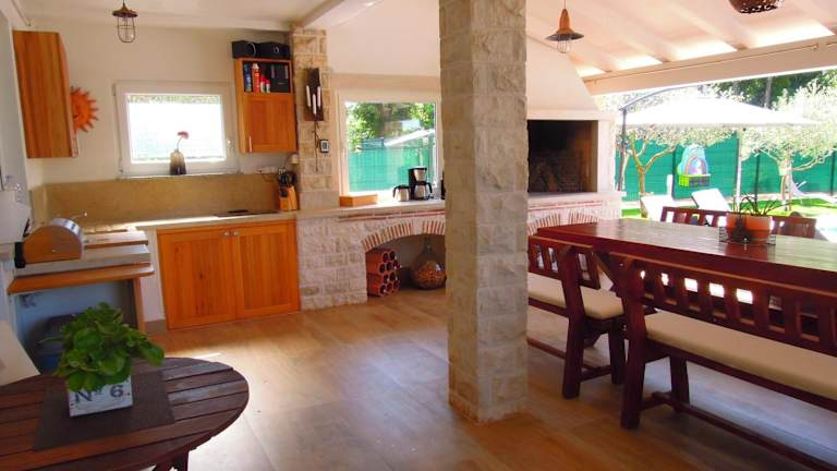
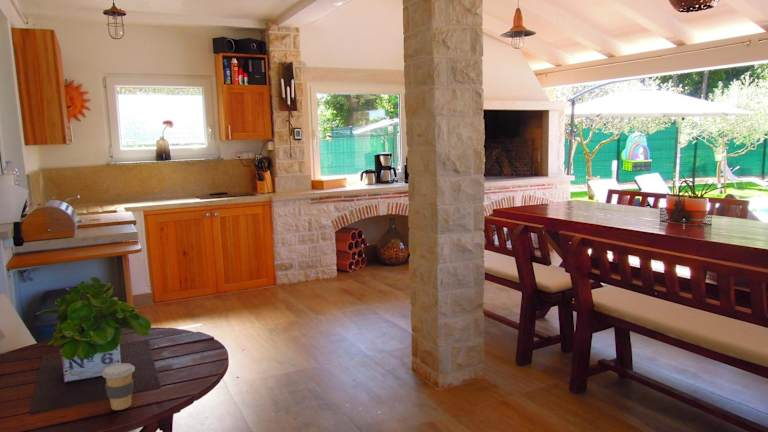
+ coffee cup [101,362,136,411]
